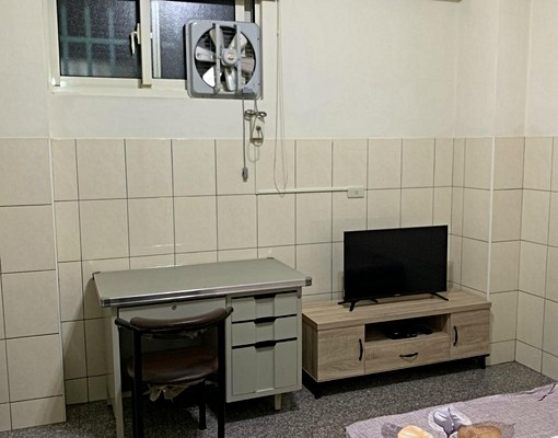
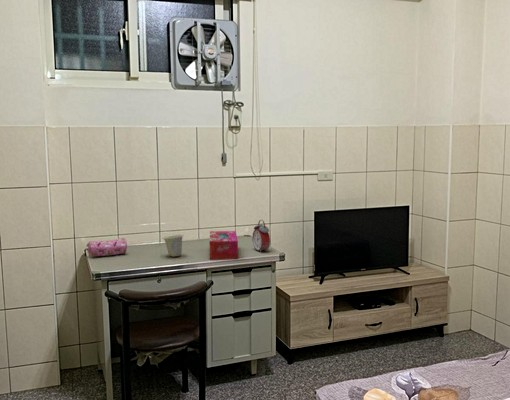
+ cup [161,233,185,258]
+ tissue box [209,230,239,261]
+ pencil case [86,237,128,258]
+ alarm clock [252,219,271,253]
